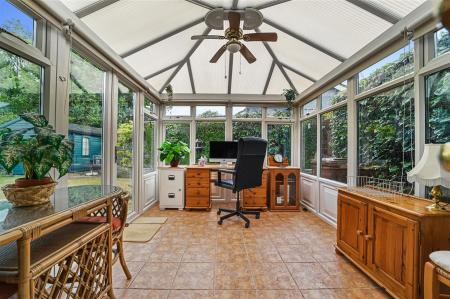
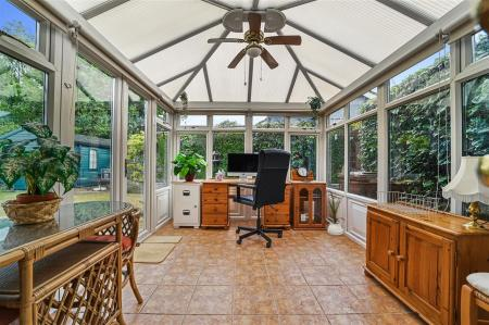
+ house plant [326,188,347,236]
